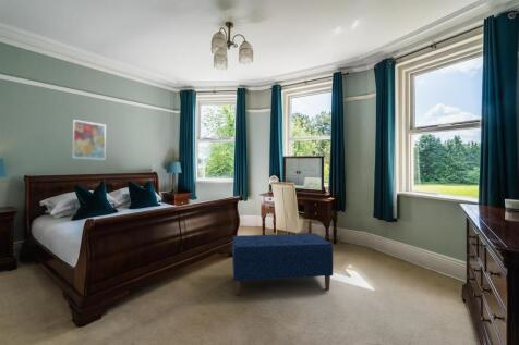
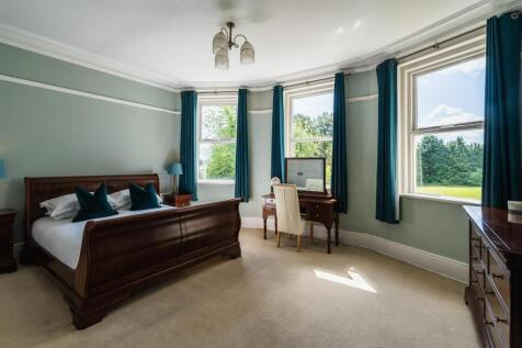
- wall art [71,119,107,161]
- bench [231,233,334,296]
